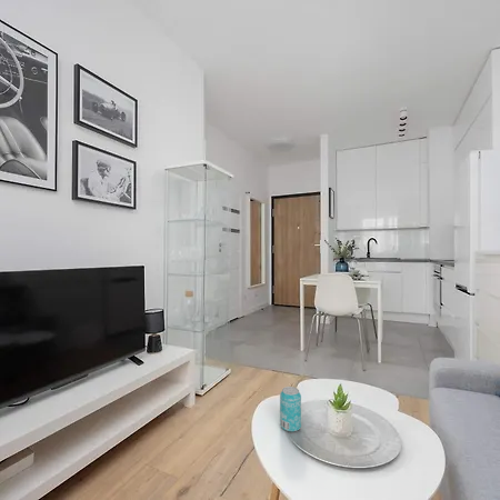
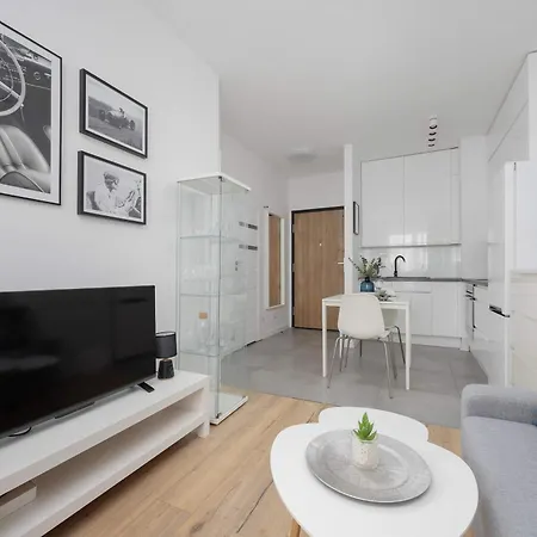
- beverage can [279,386,302,432]
